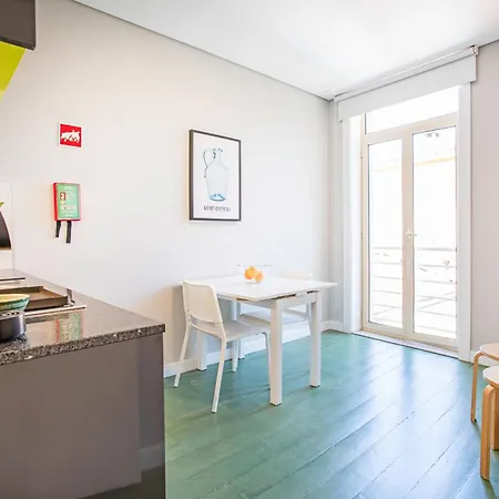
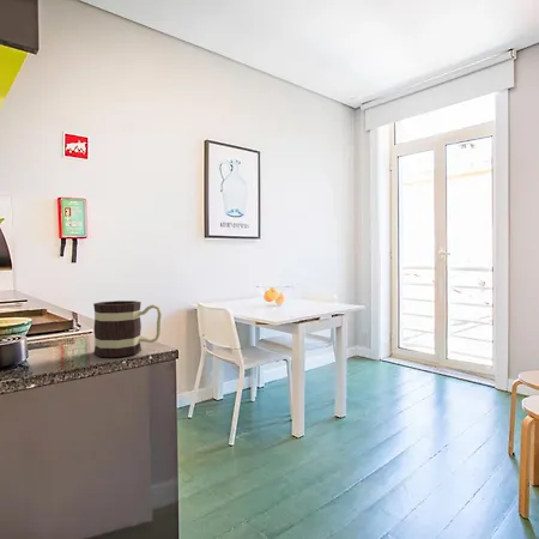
+ mug [92,299,163,358]
